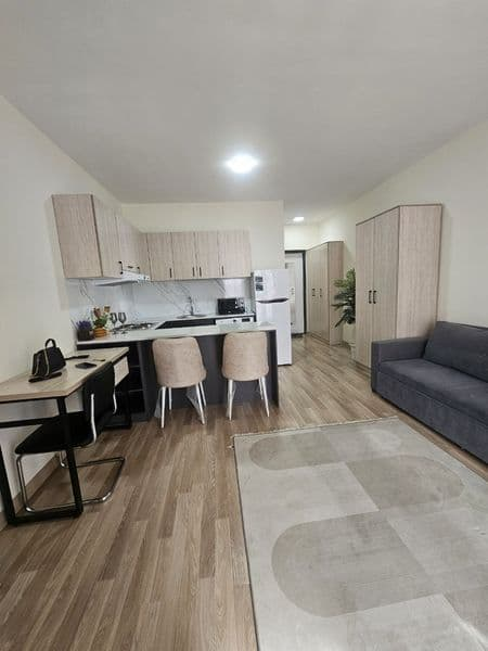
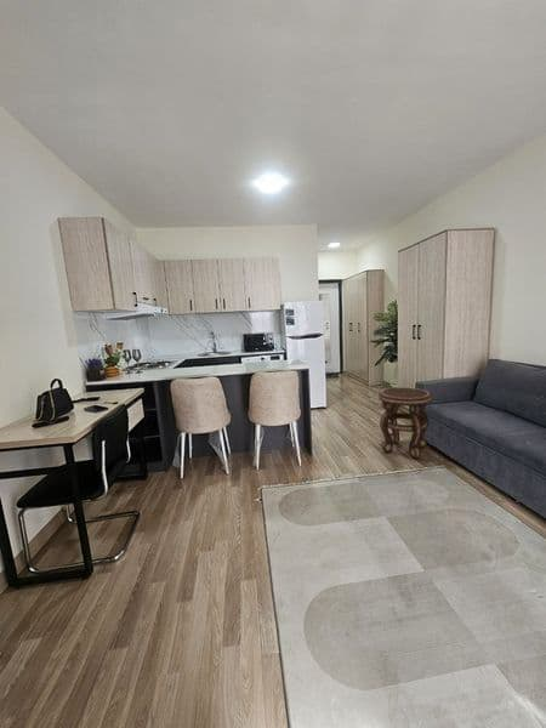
+ side table [377,386,433,459]
